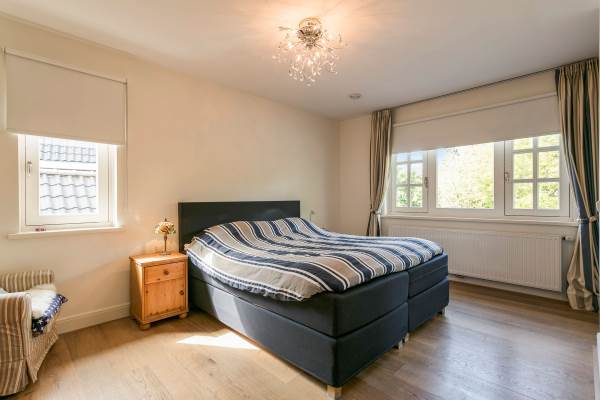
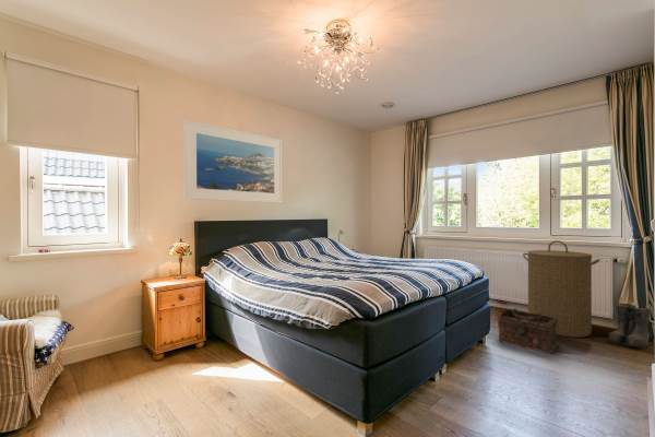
+ laundry hamper [522,239,600,339]
+ basket [497,307,558,354]
+ boots [607,303,653,350]
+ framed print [183,118,283,204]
